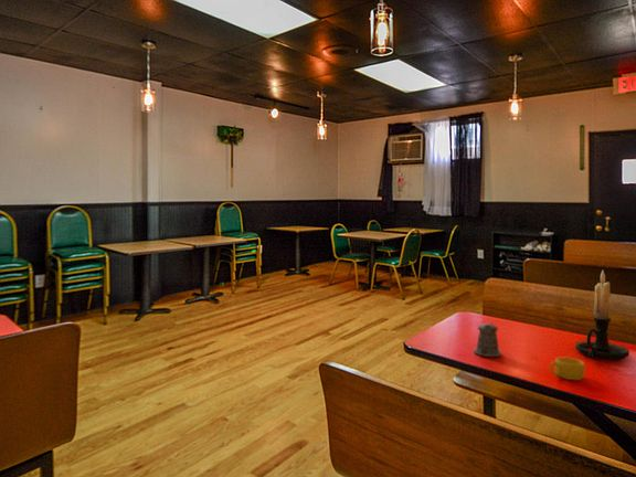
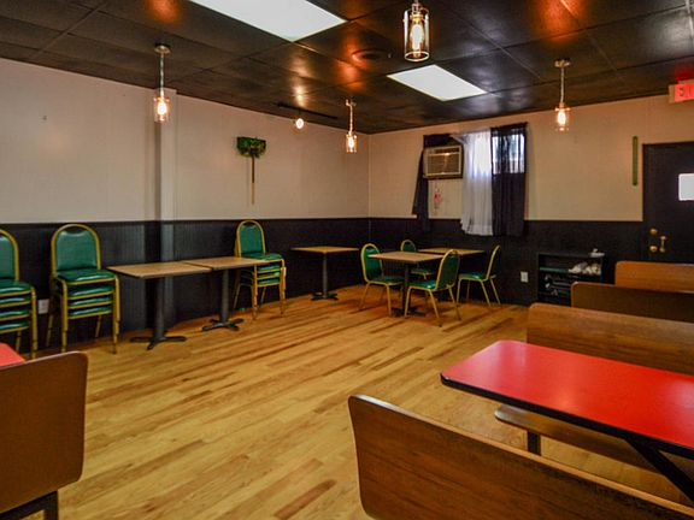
- candle holder [574,269,630,361]
- cup [549,357,586,381]
- pepper shaker [473,322,502,358]
